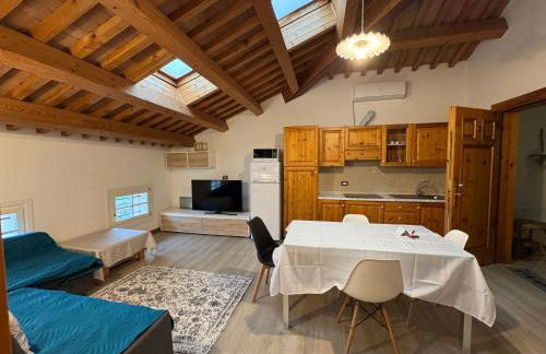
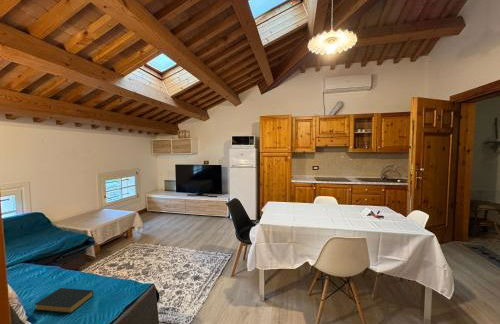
+ hardback book [34,287,94,314]
